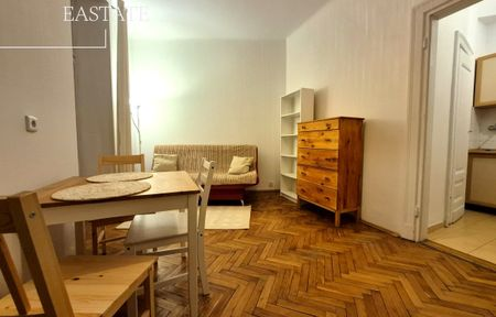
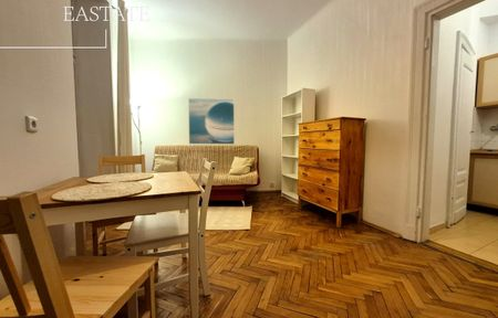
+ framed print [187,97,236,145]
